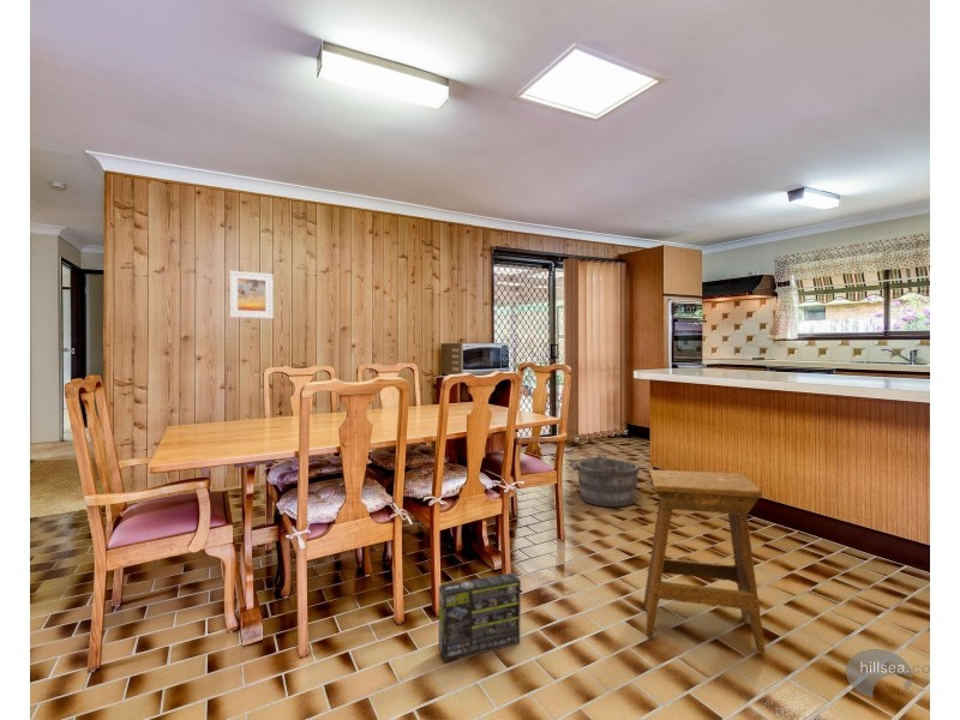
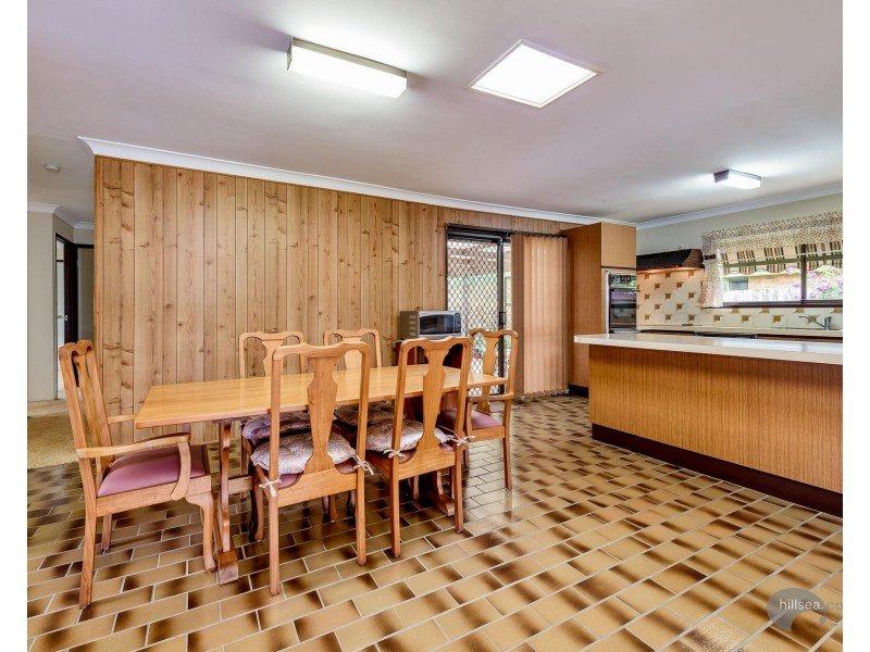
- stool [643,469,767,656]
- box [438,572,522,662]
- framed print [228,270,275,319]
- bucket [569,452,641,508]
